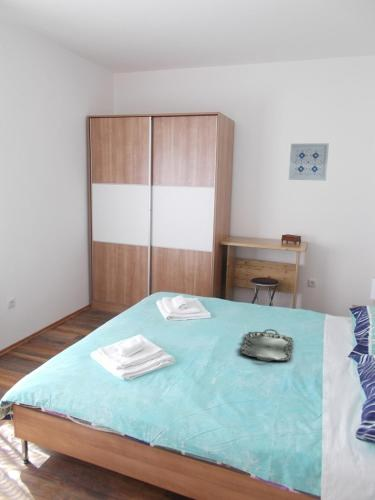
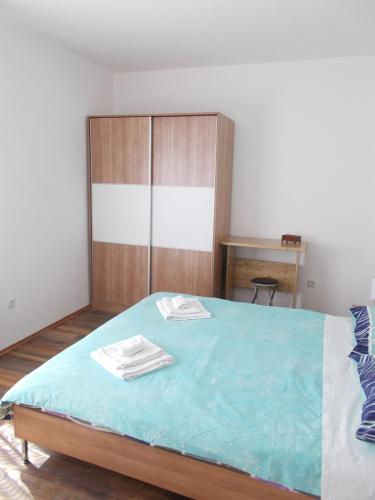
- wall art [288,142,330,182]
- serving tray [239,328,295,362]
